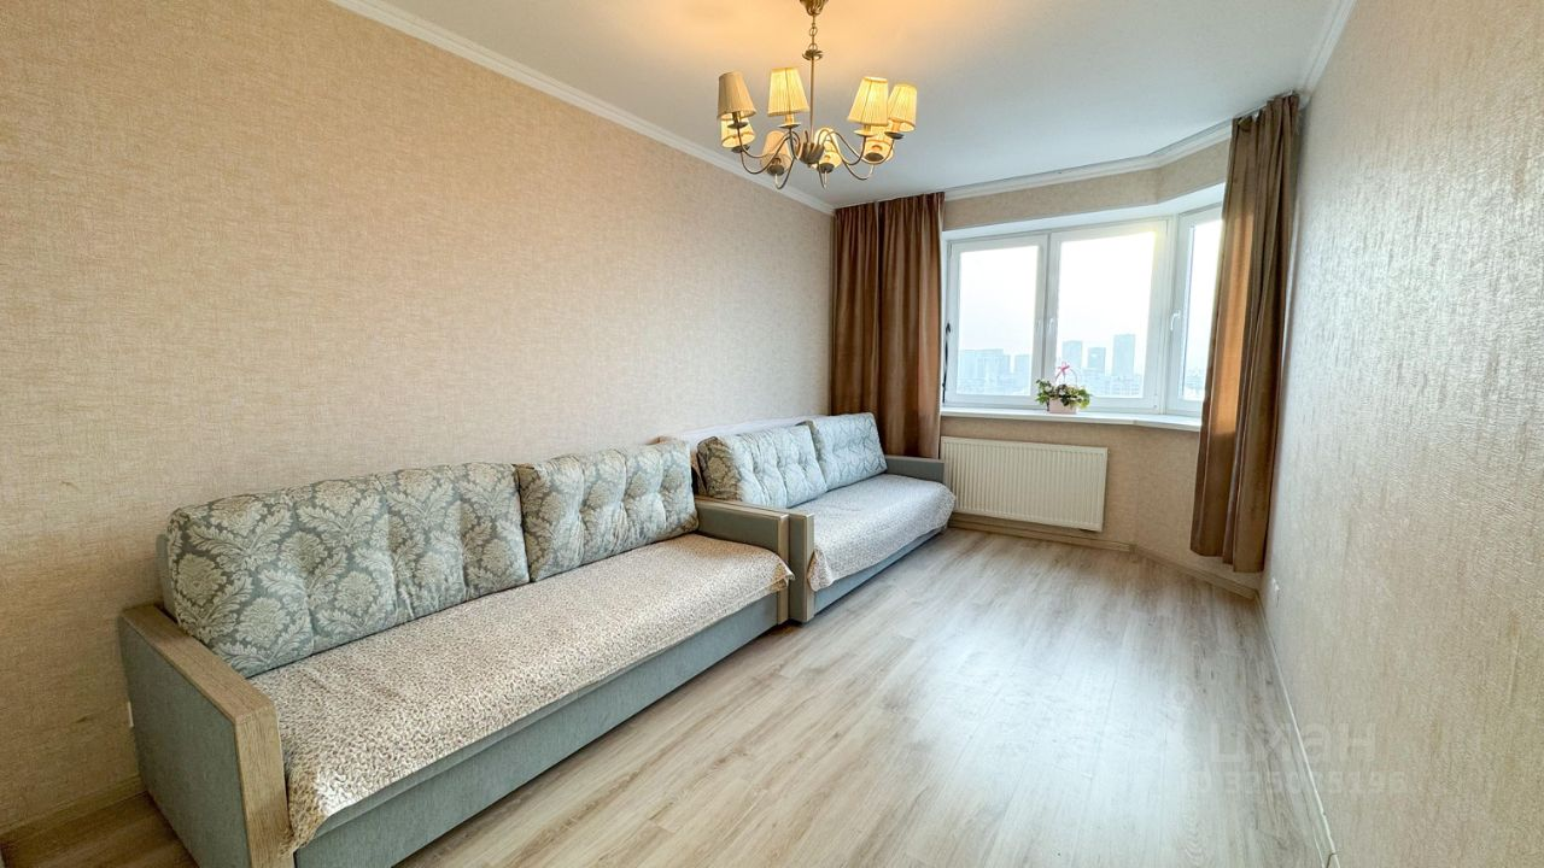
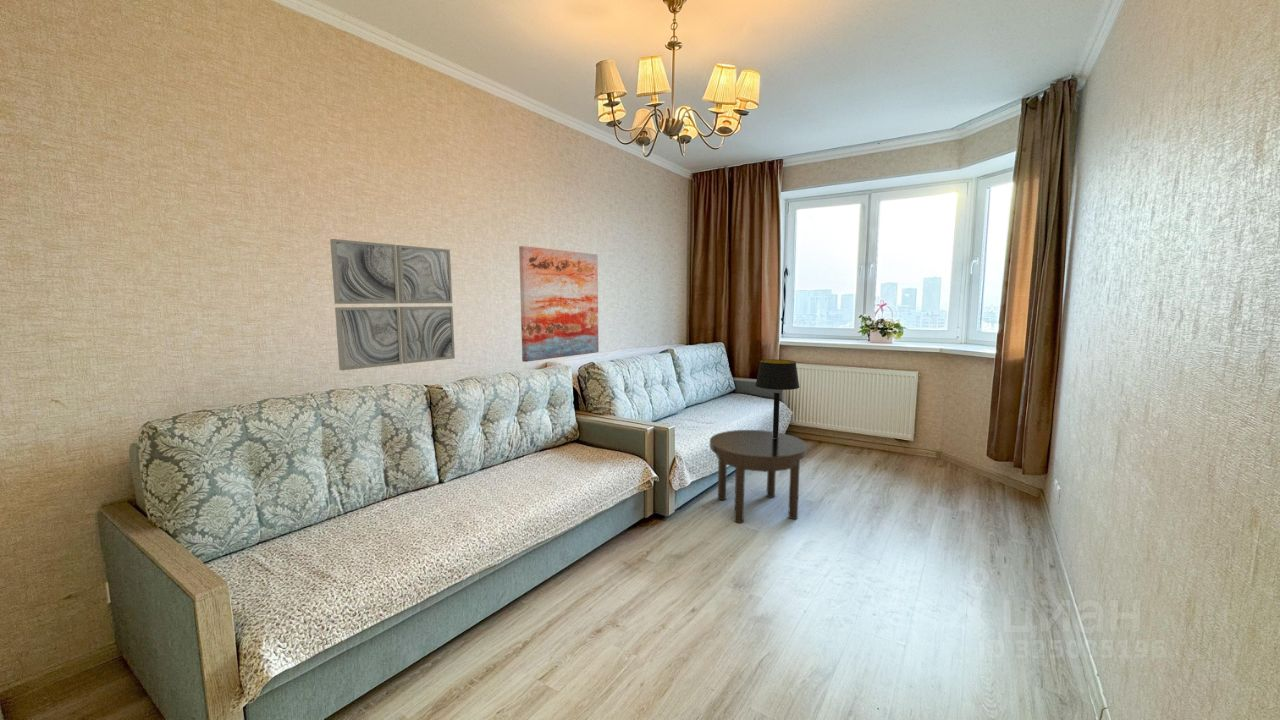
+ side table [709,429,809,524]
+ wall art [329,238,456,371]
+ table lamp [754,358,800,438]
+ wall art [518,245,600,363]
